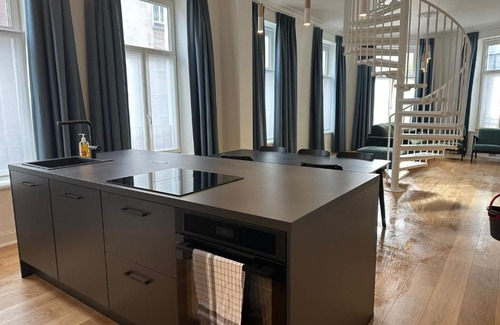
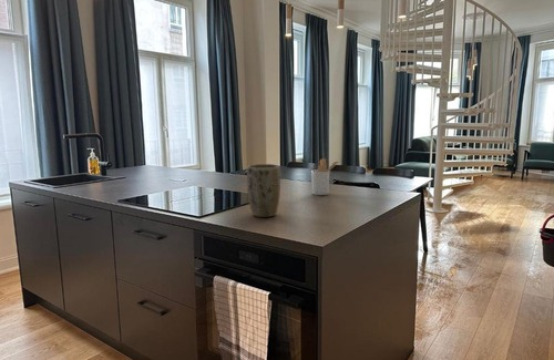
+ utensil holder [310,157,340,196]
+ plant pot [246,163,281,218]
